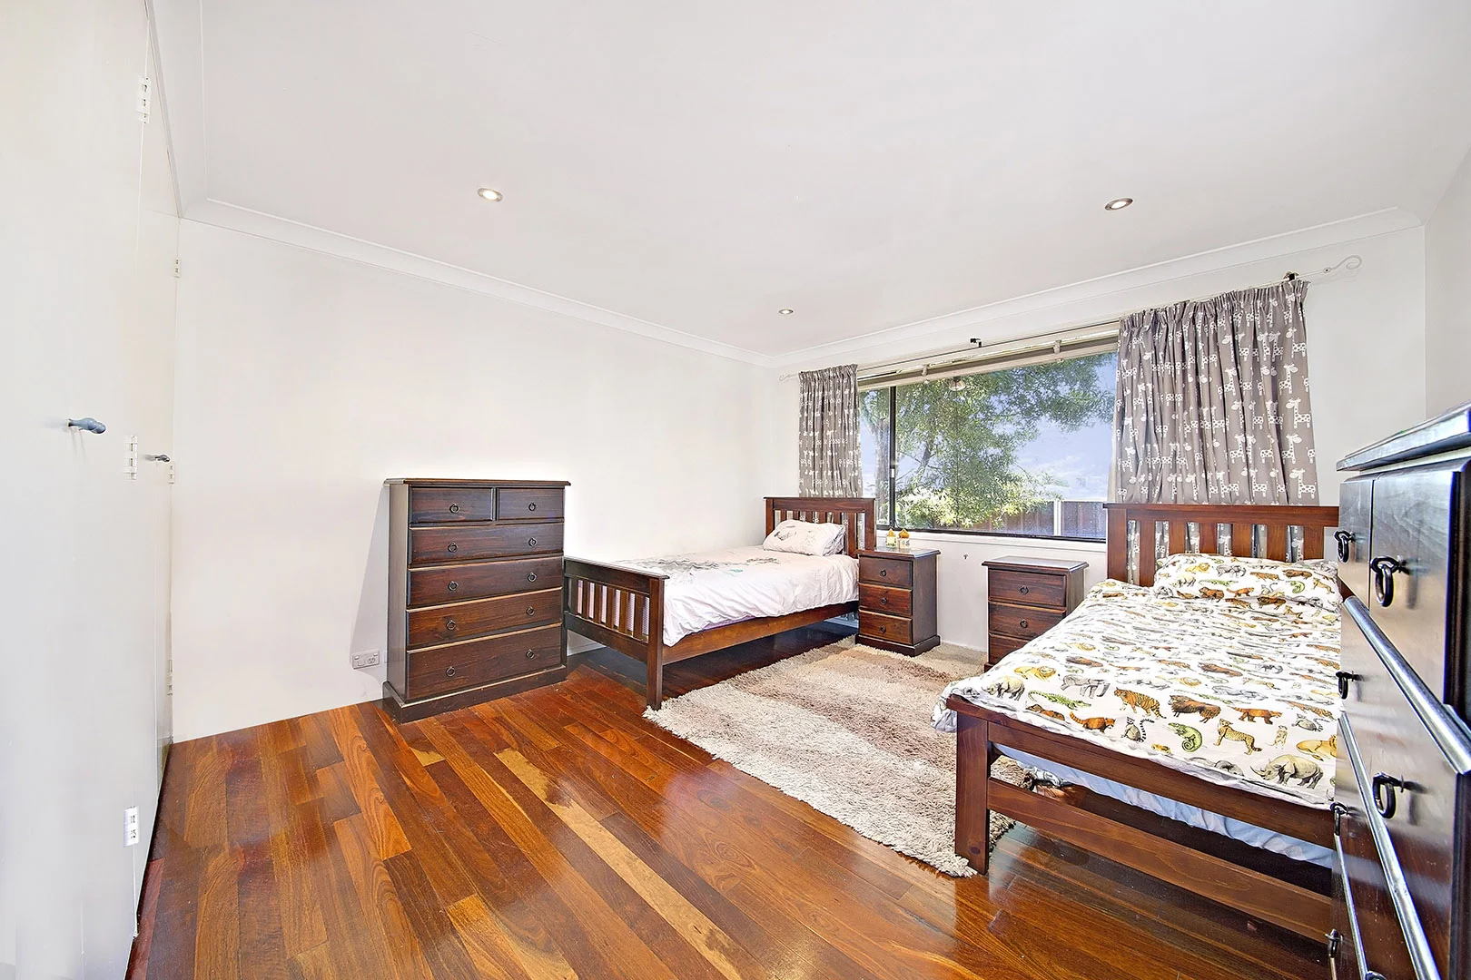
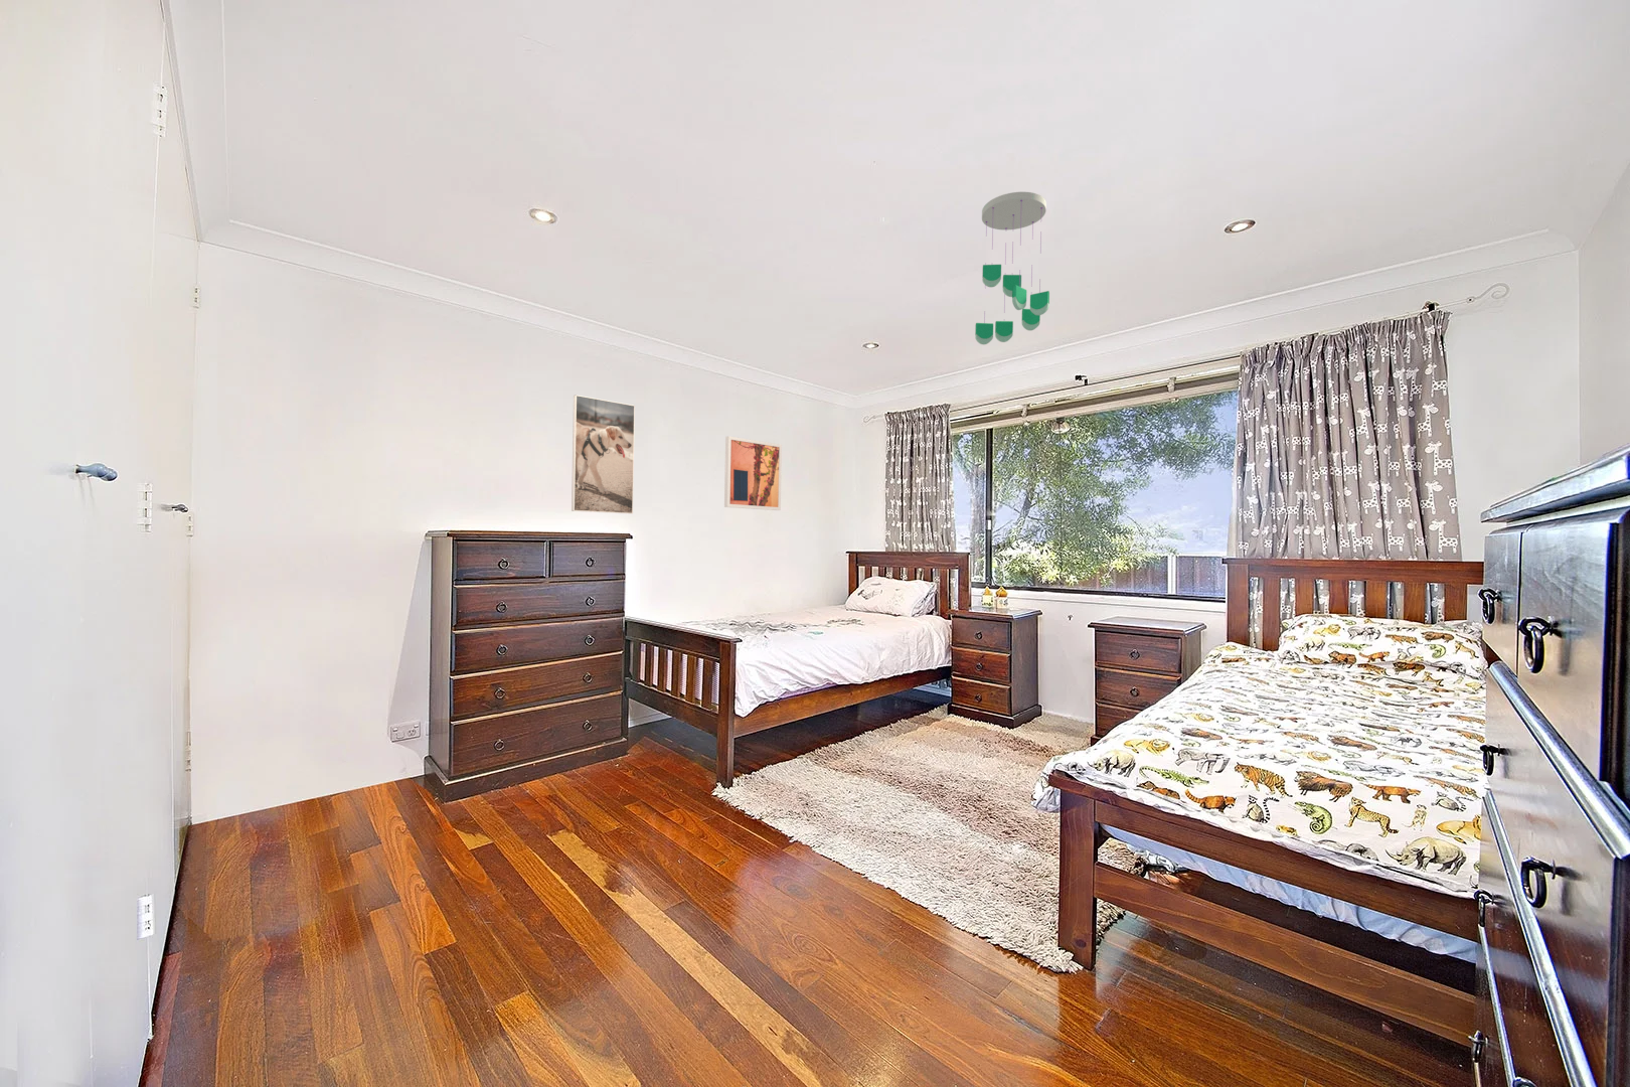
+ wall art [724,434,782,511]
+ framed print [570,394,636,514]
+ ceiling mobile [974,192,1050,346]
